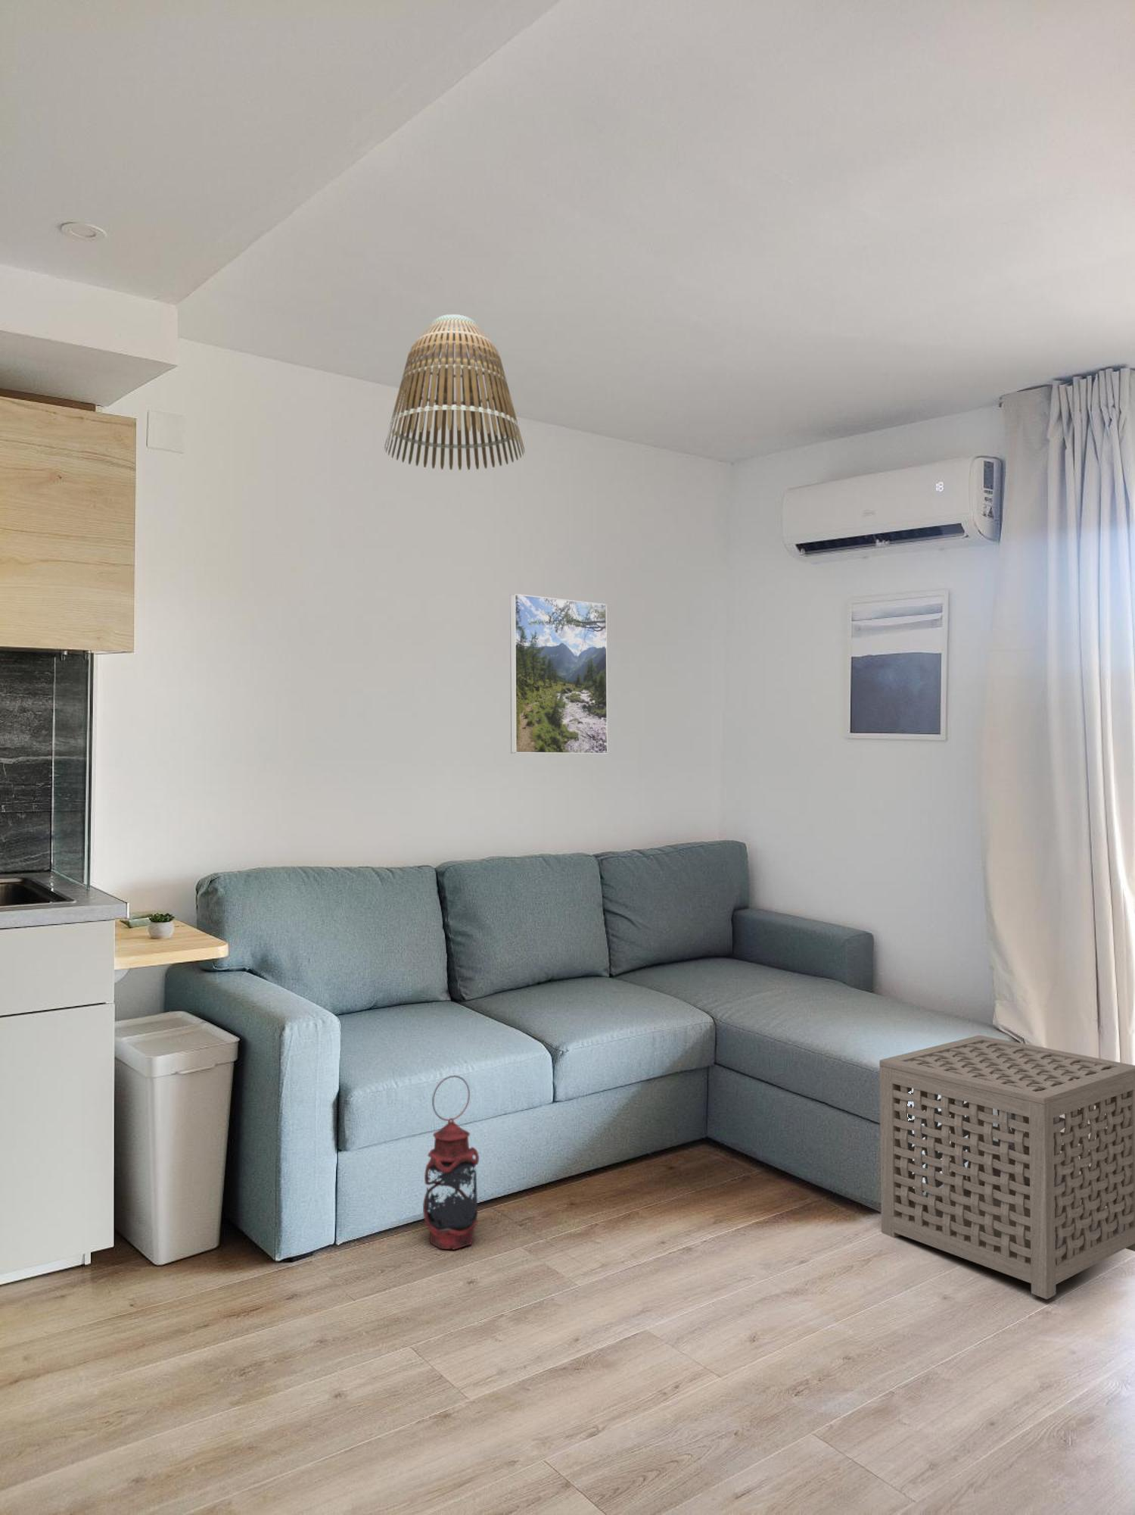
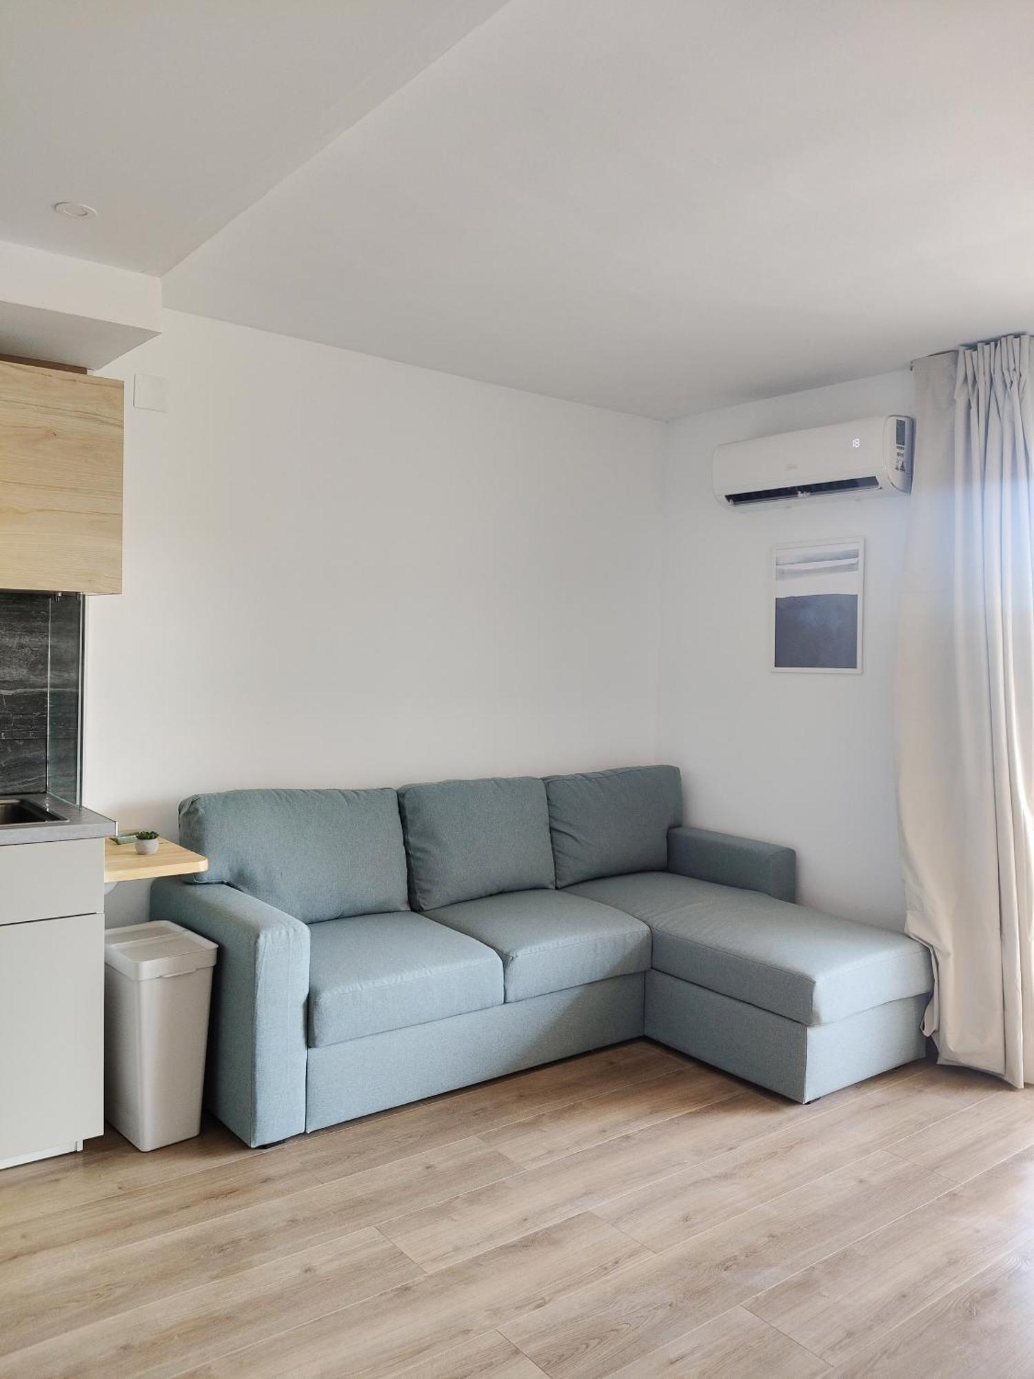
- lamp shade [384,314,526,470]
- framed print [509,593,608,755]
- side table [879,1034,1135,1300]
- lantern [422,1075,479,1250]
